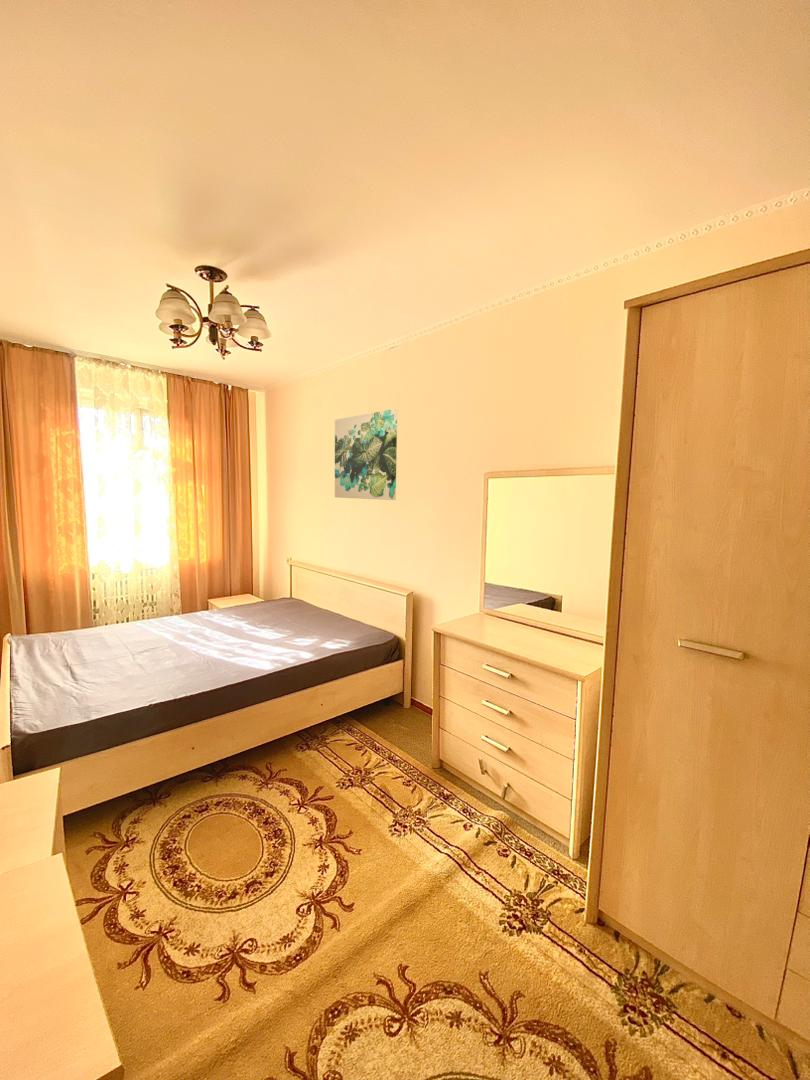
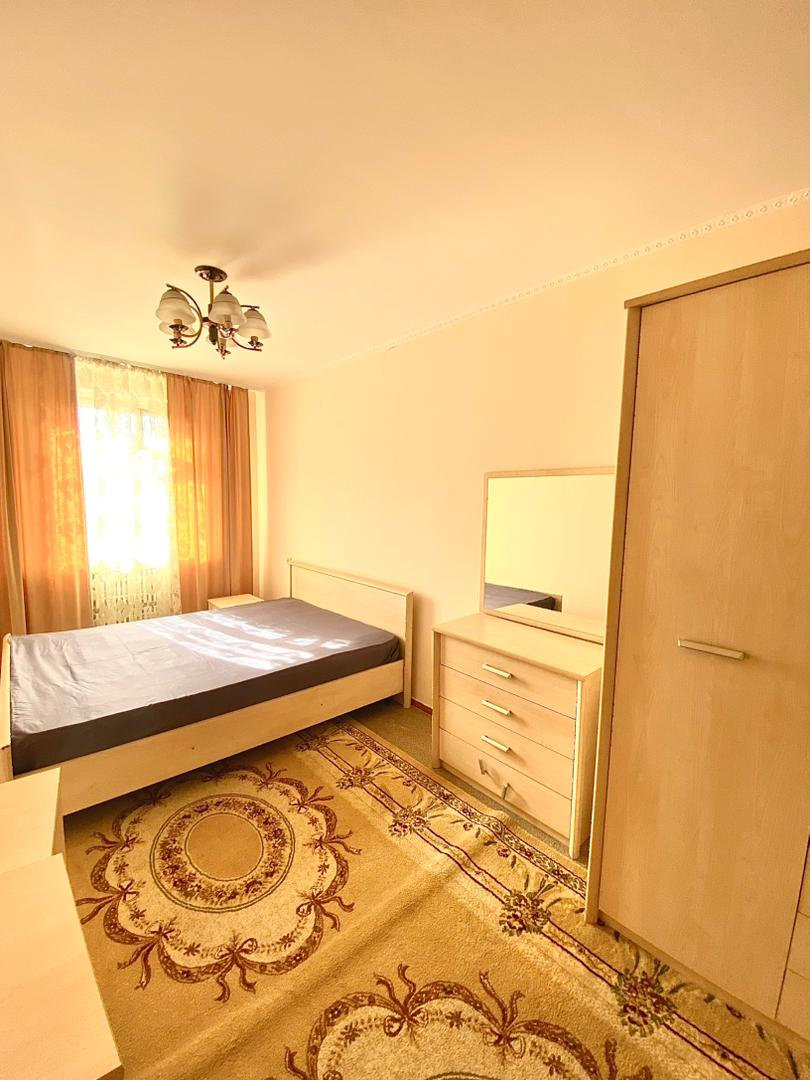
- wall art [334,408,398,501]
